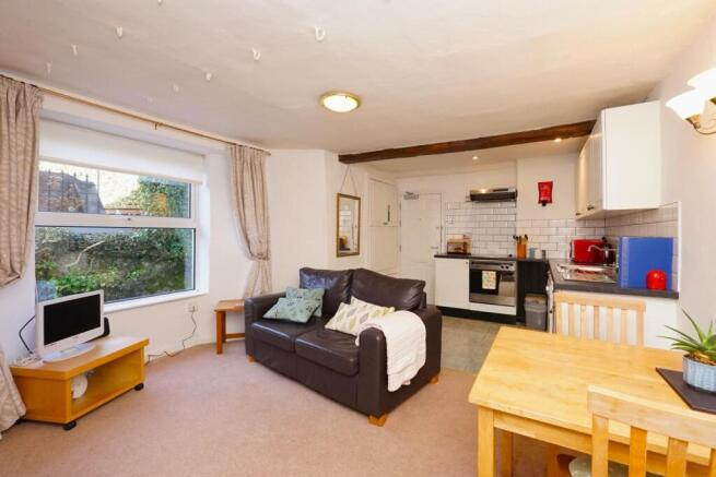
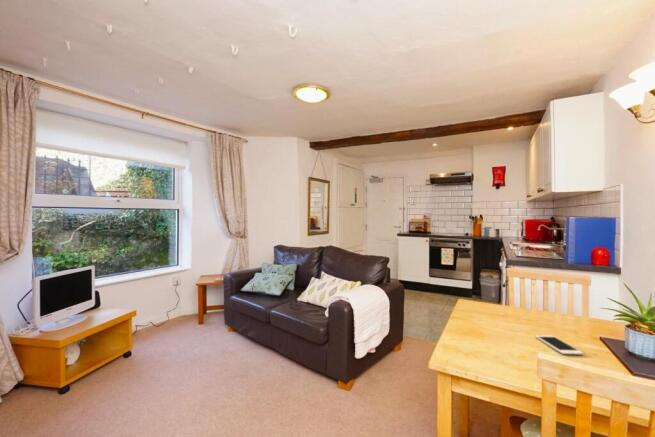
+ cell phone [534,334,584,356]
